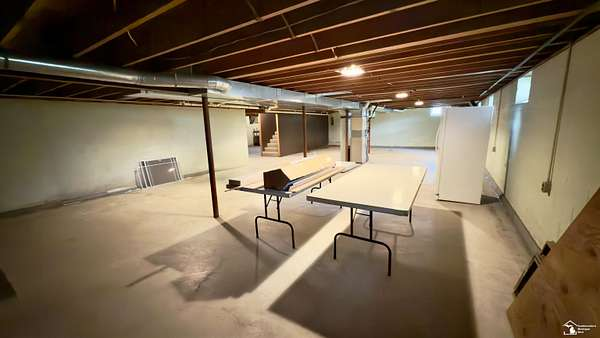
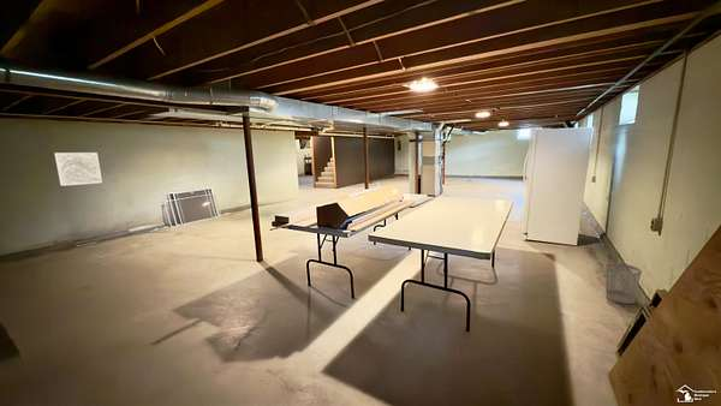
+ wastebasket [604,262,643,305]
+ wall art [54,151,103,187]
